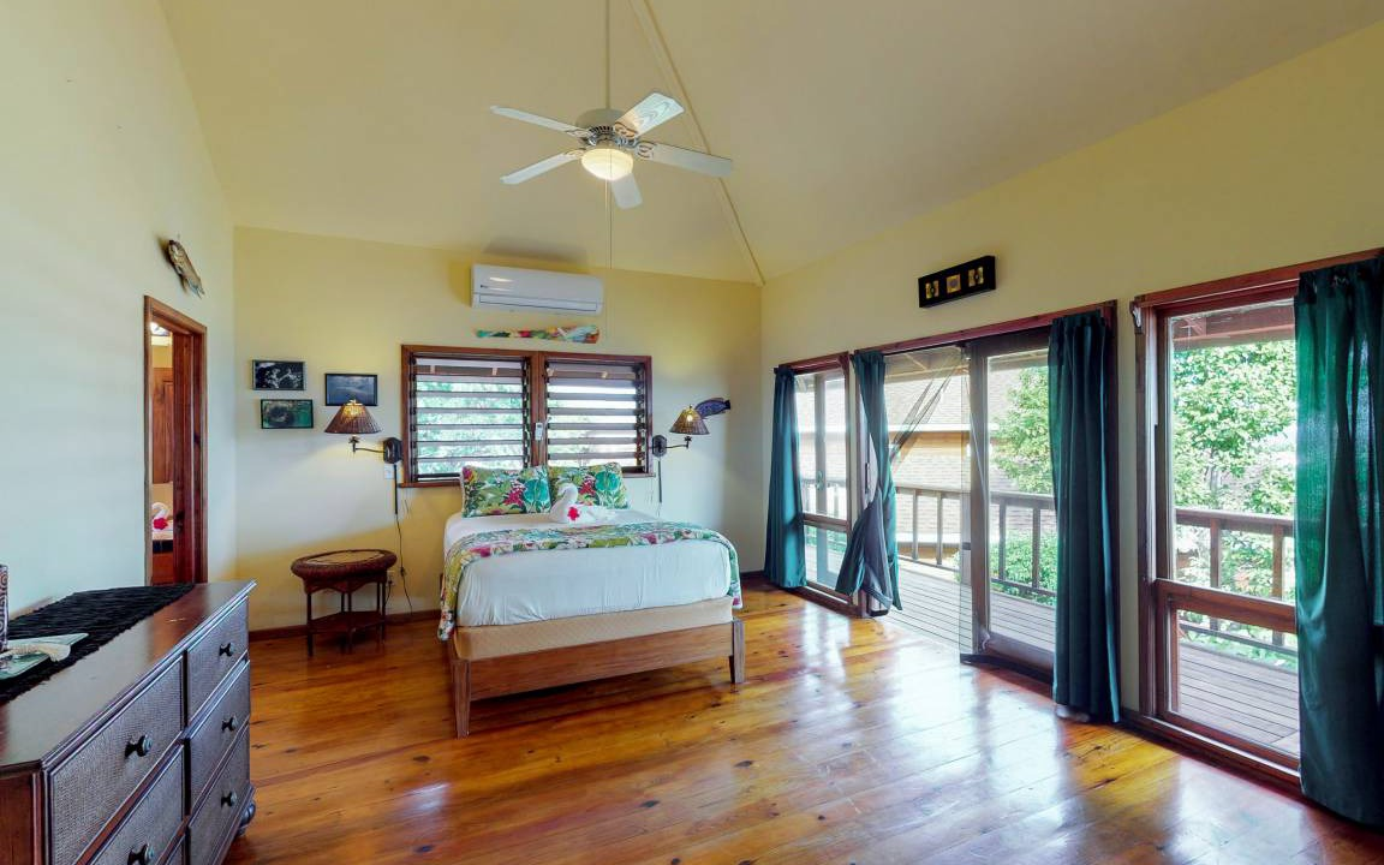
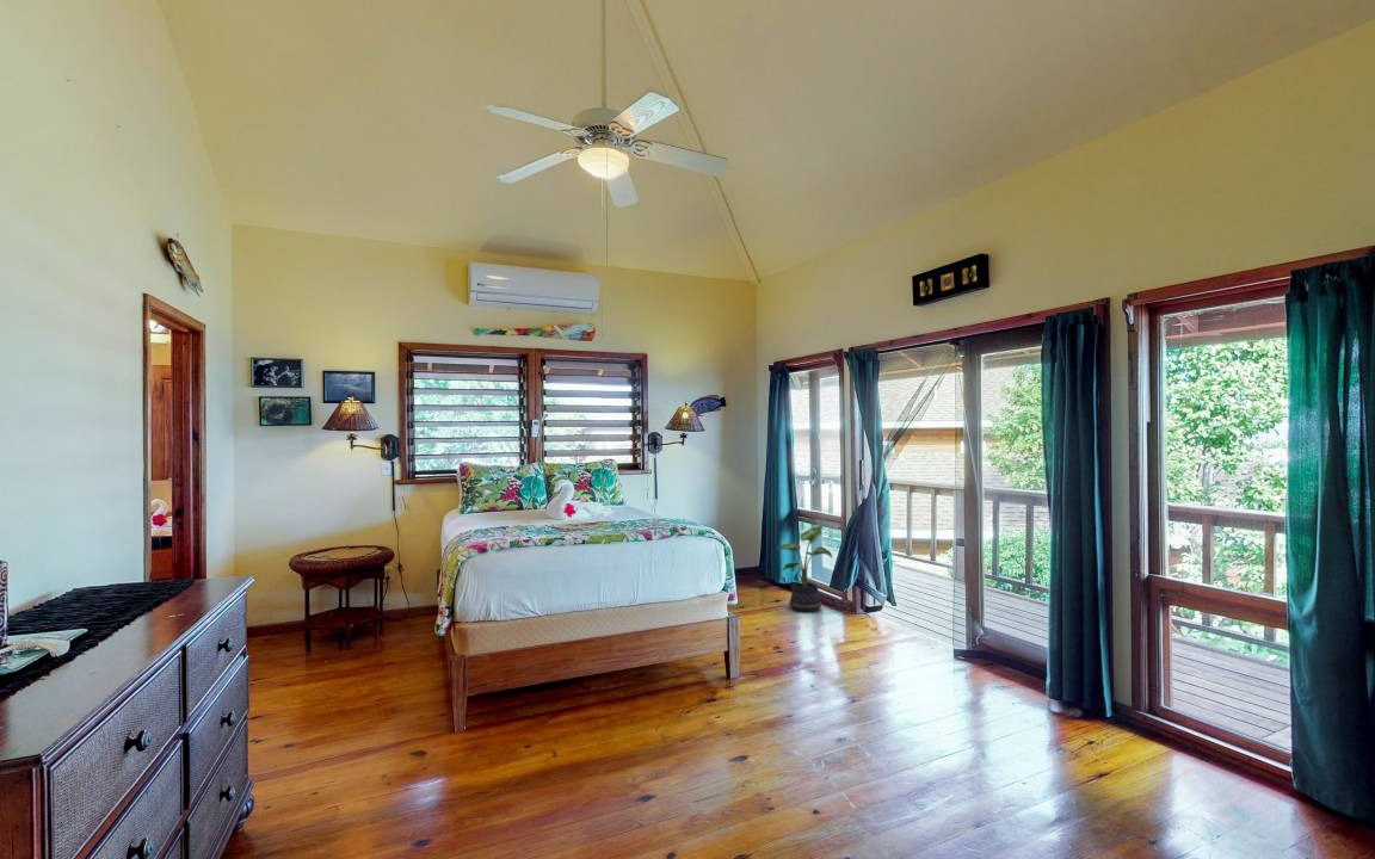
+ potted plant [776,525,833,613]
